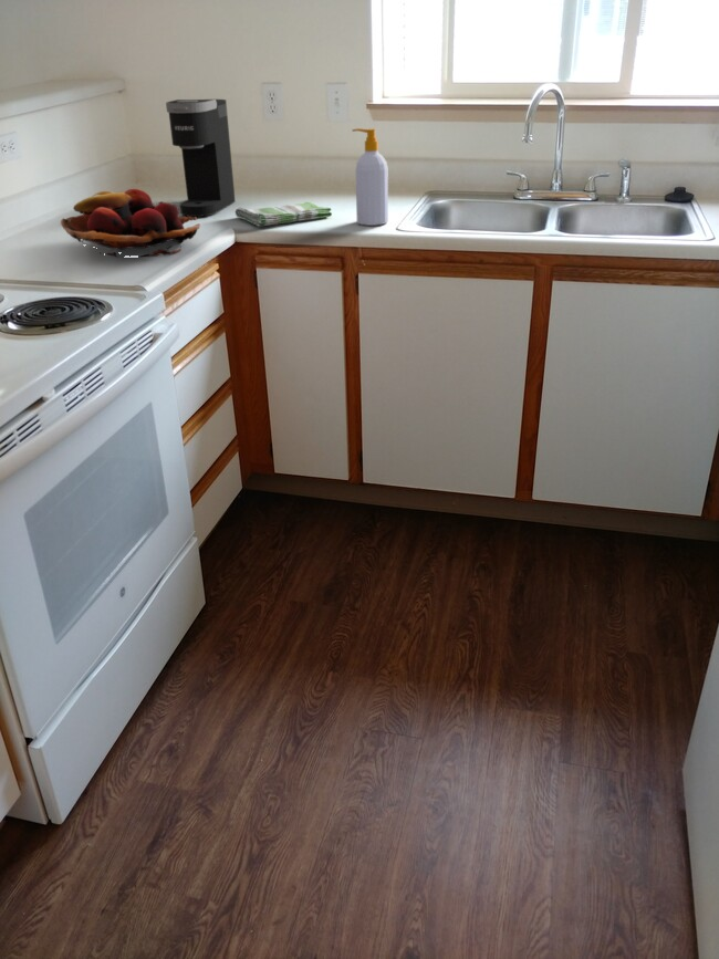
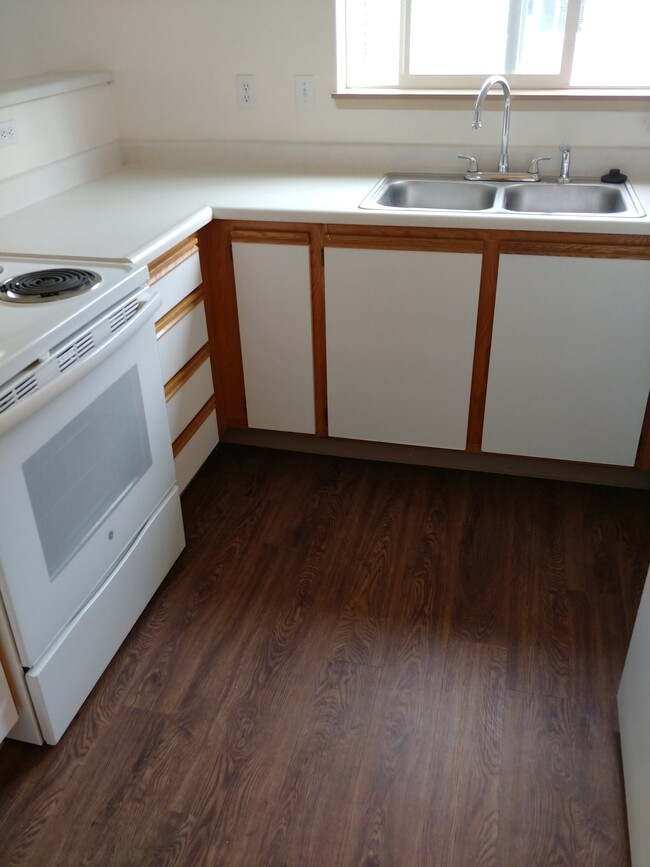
- fruit basket [60,188,201,259]
- dish towel [235,201,333,228]
- soap bottle [351,127,389,227]
- coffee maker [165,98,237,218]
